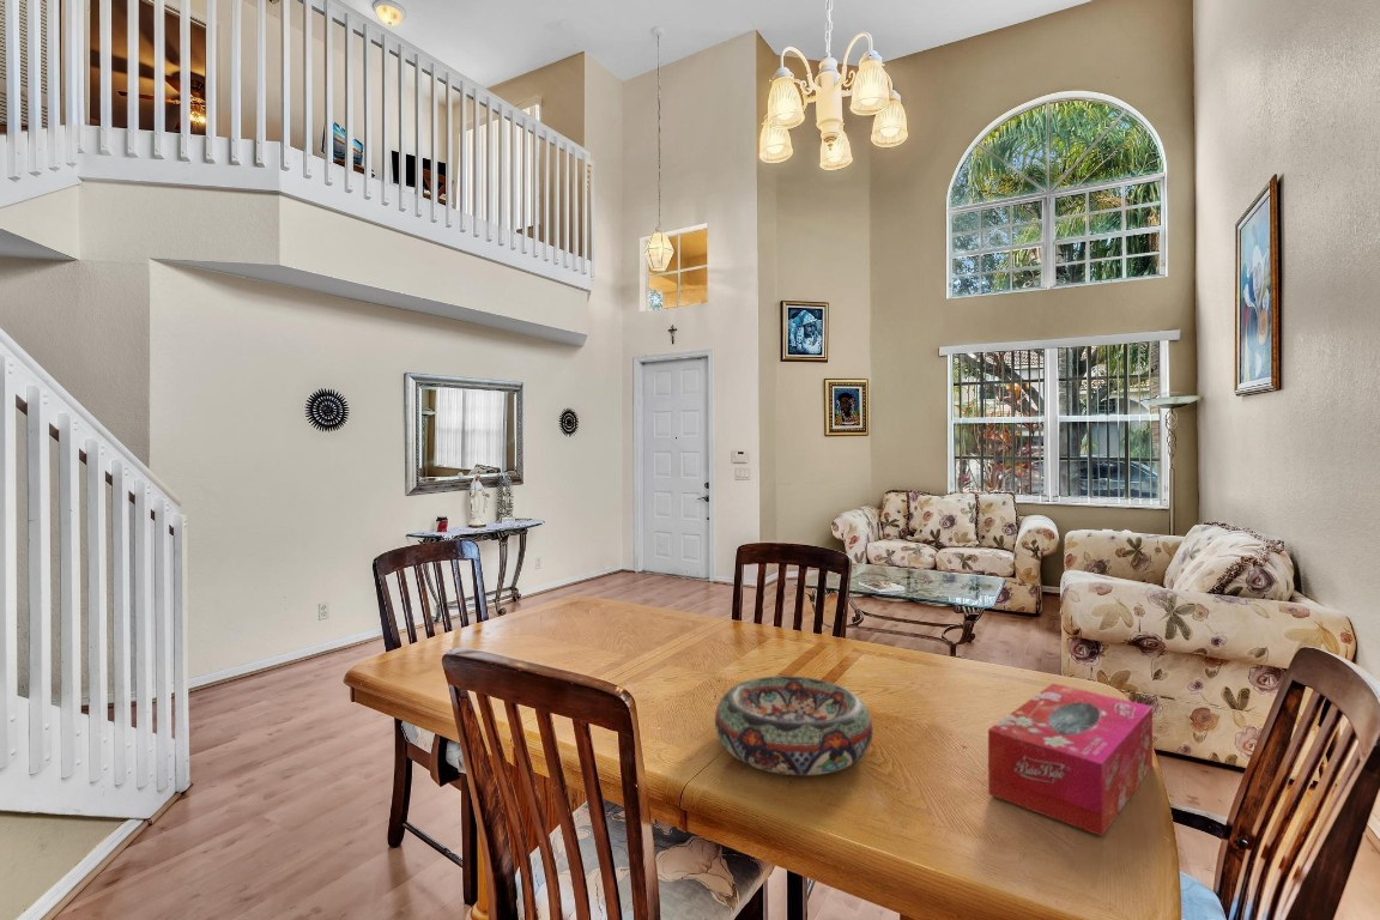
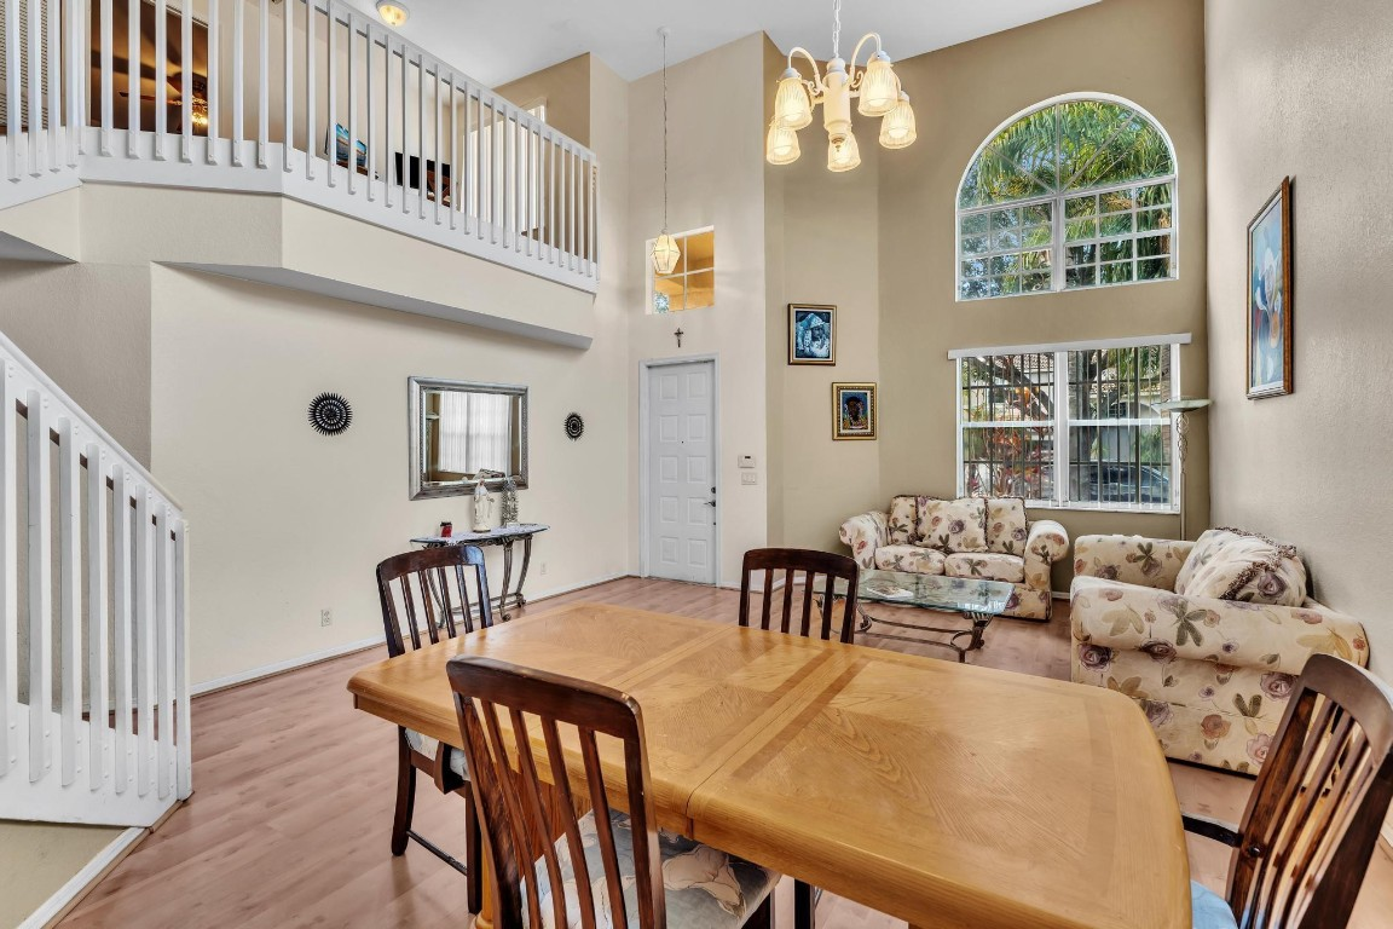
- decorative bowl [714,674,873,776]
- tissue box [987,683,1154,837]
